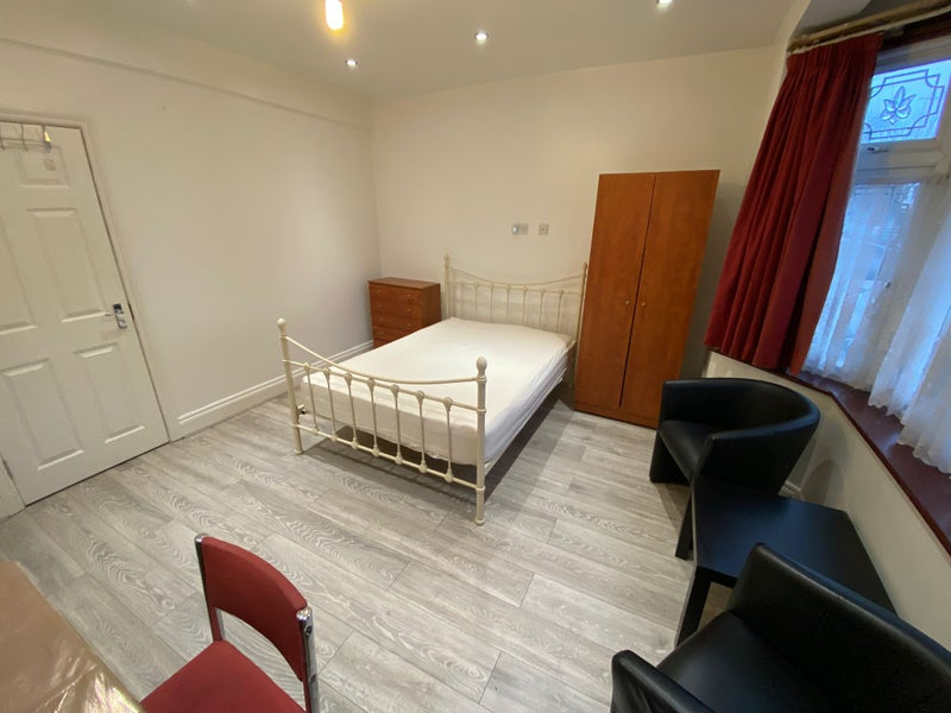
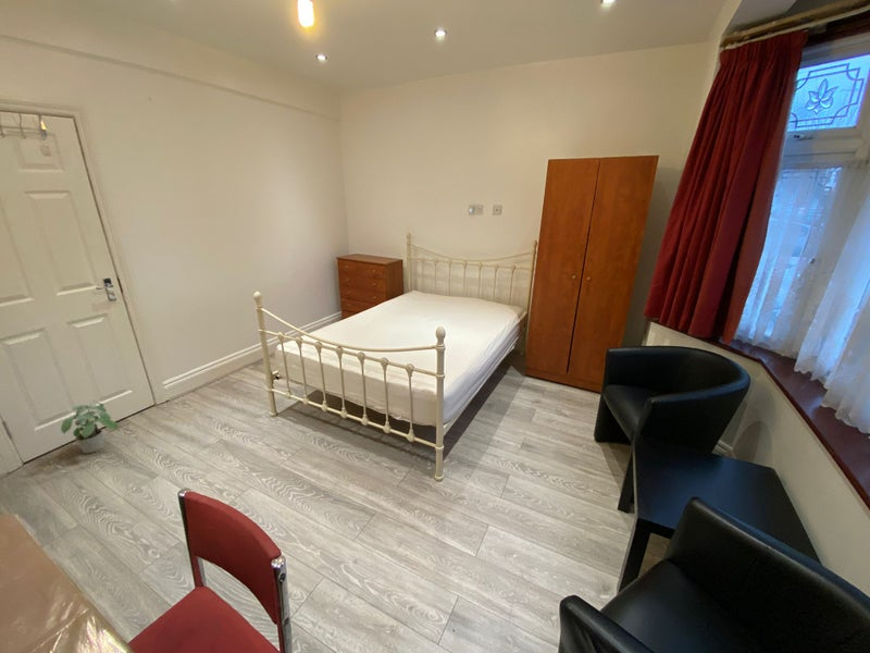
+ potted plant [60,401,119,455]
